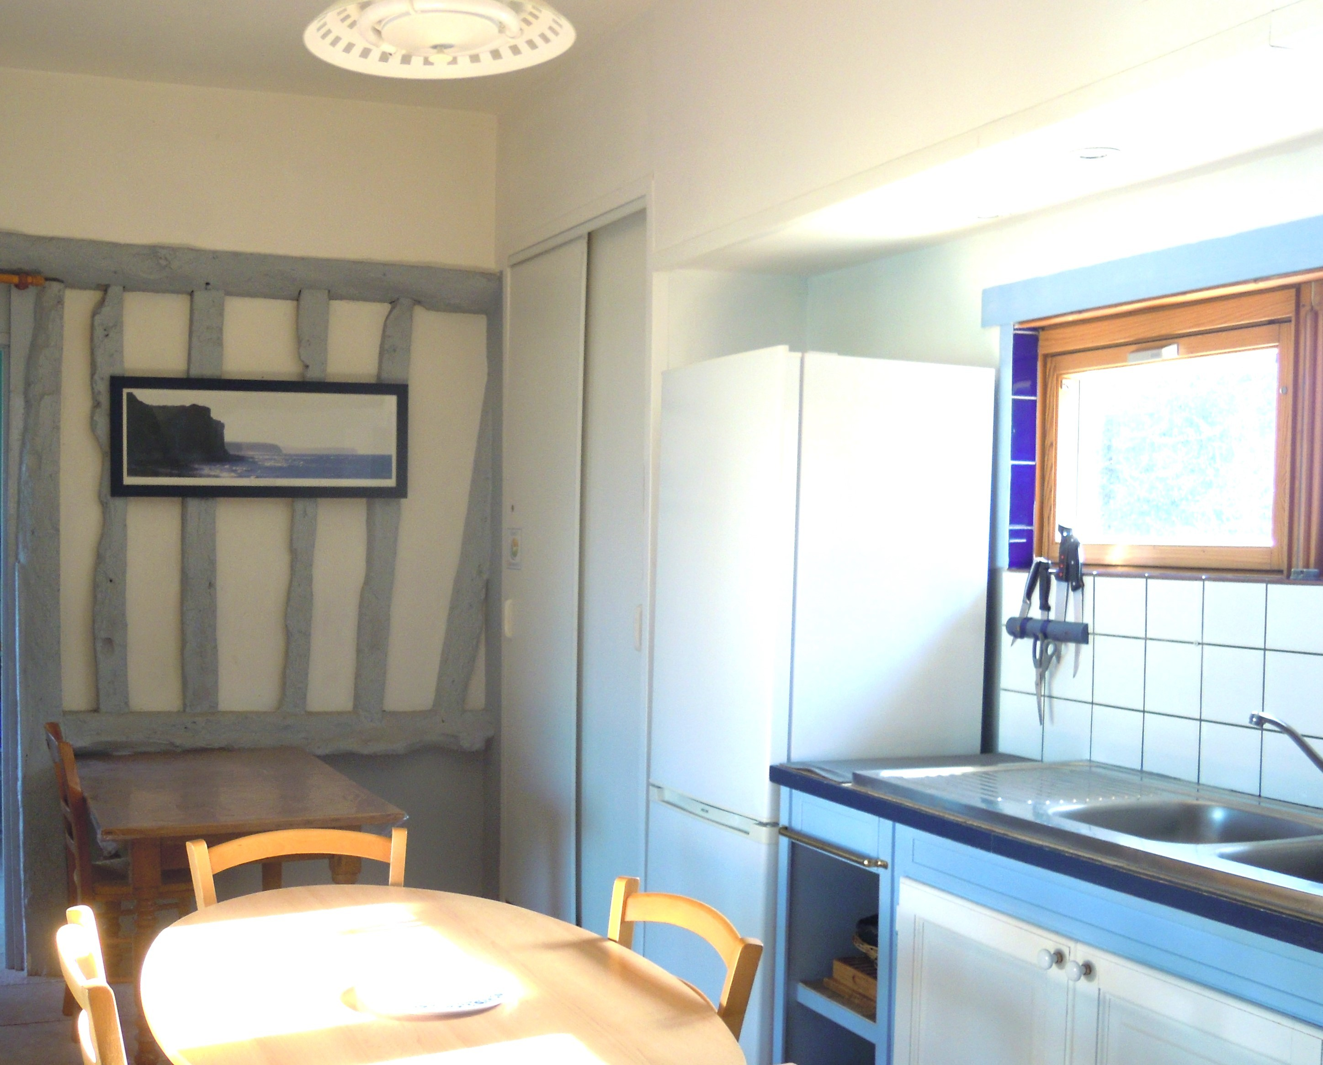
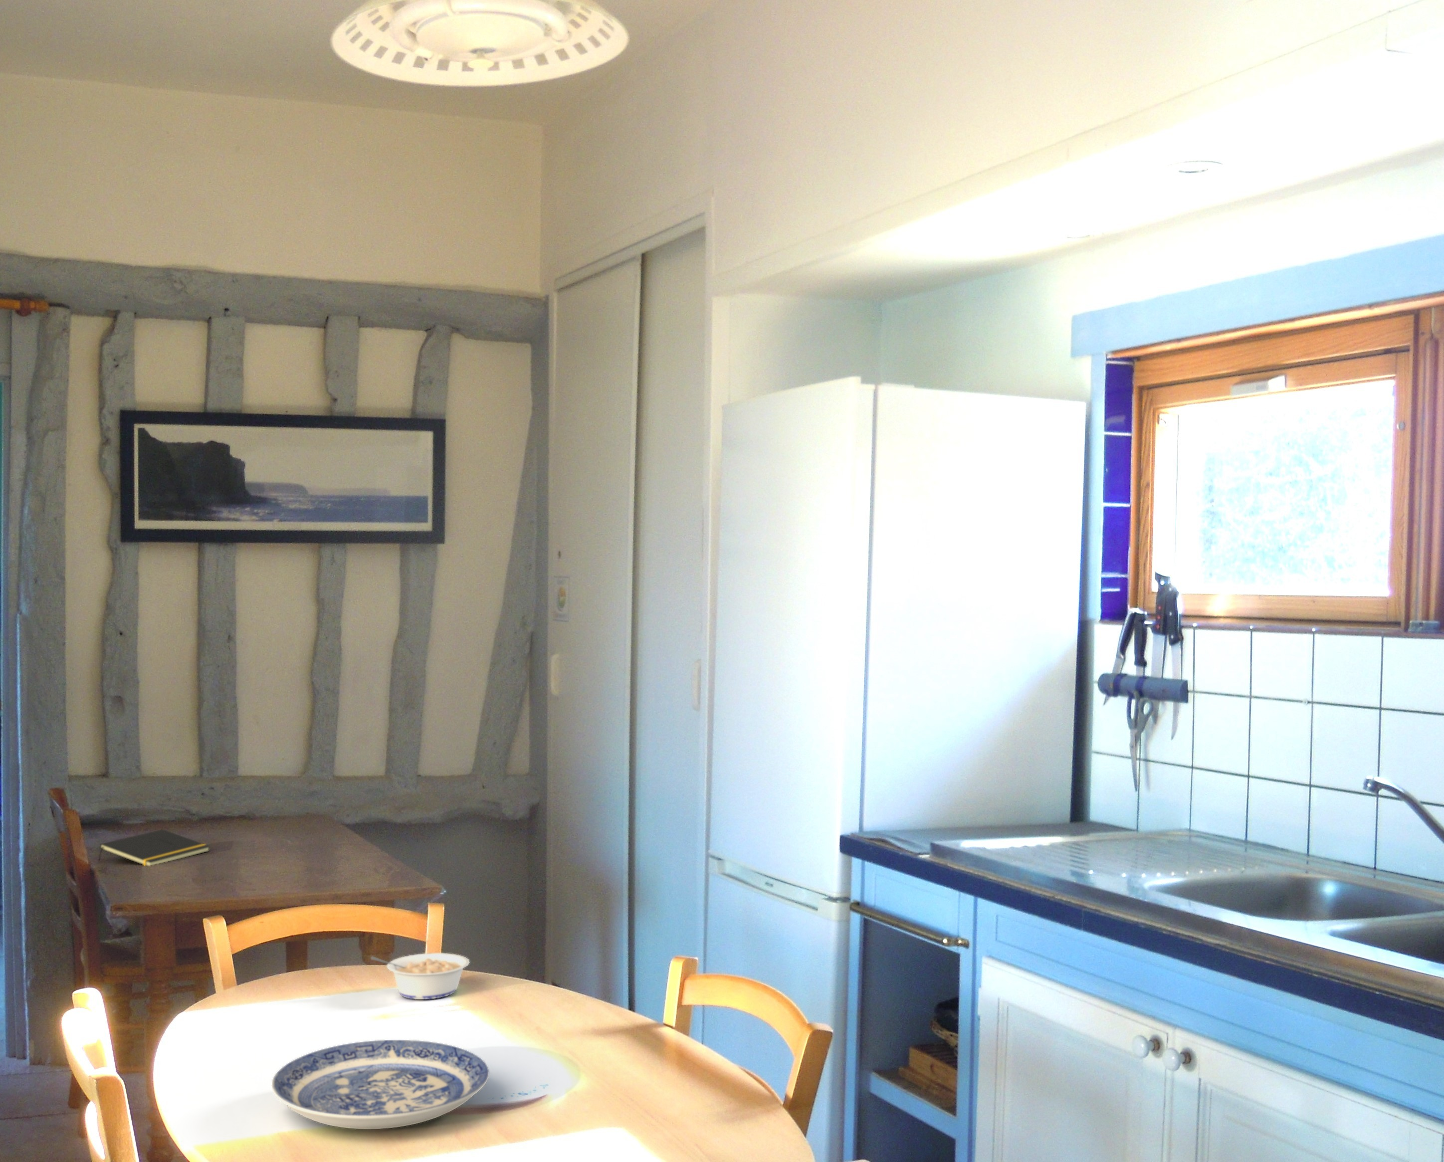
+ legume [370,952,471,1000]
+ plate [270,1040,490,1130]
+ notepad [97,829,211,867]
